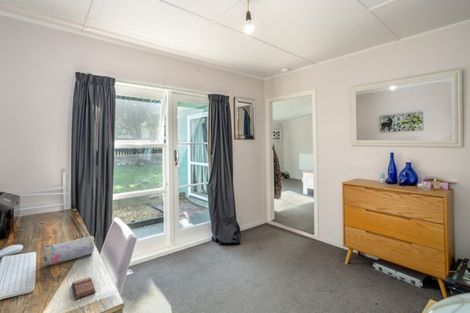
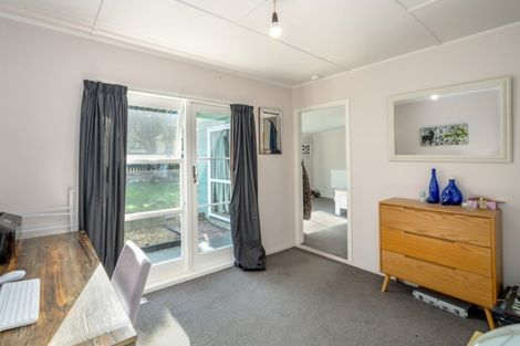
- pencil case [43,235,96,266]
- book [71,276,97,300]
